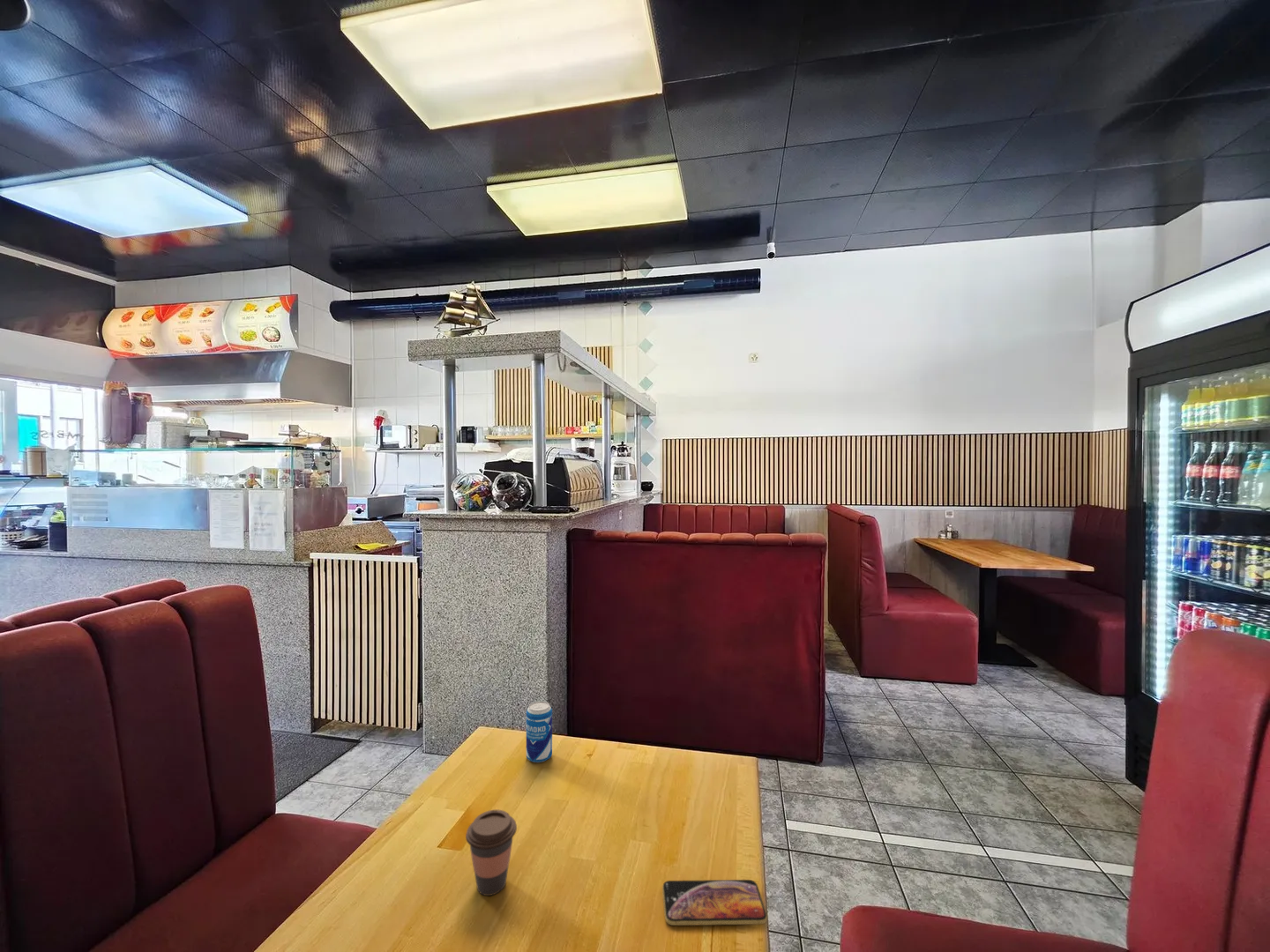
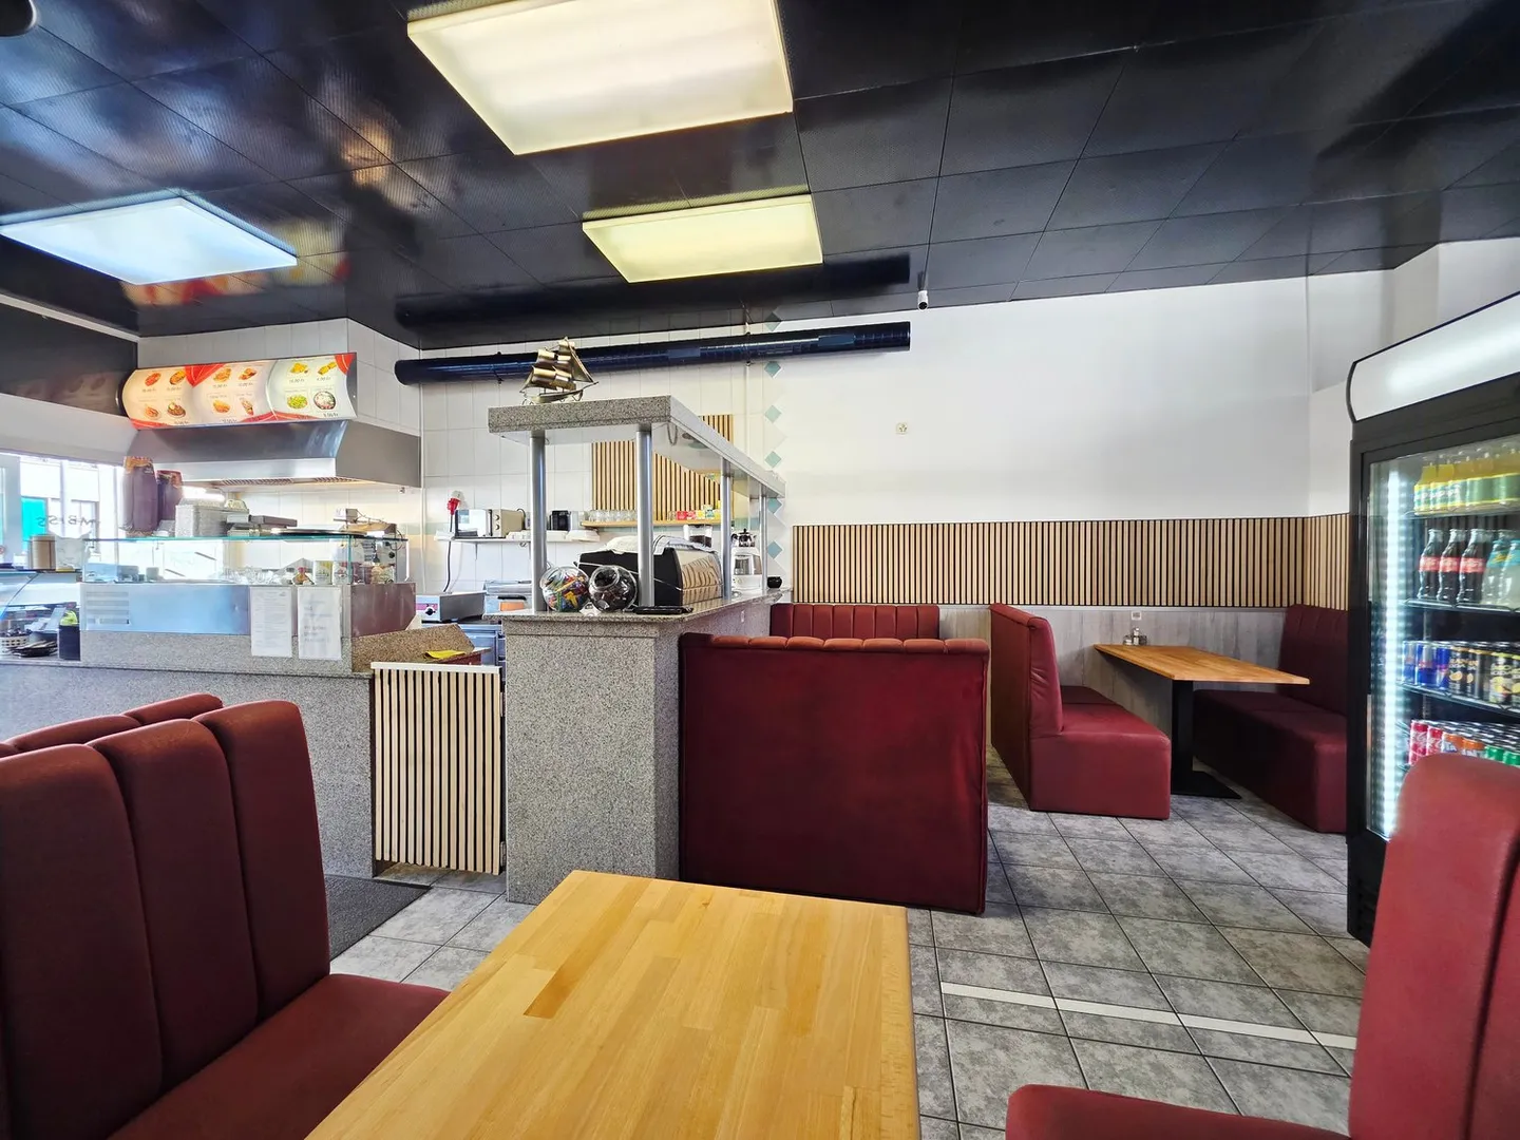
- coffee cup [465,809,518,896]
- smartphone [661,879,768,926]
- beverage can [526,700,553,763]
